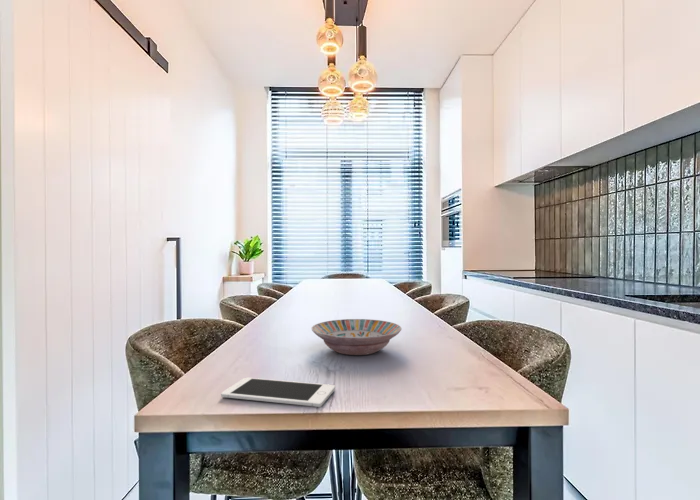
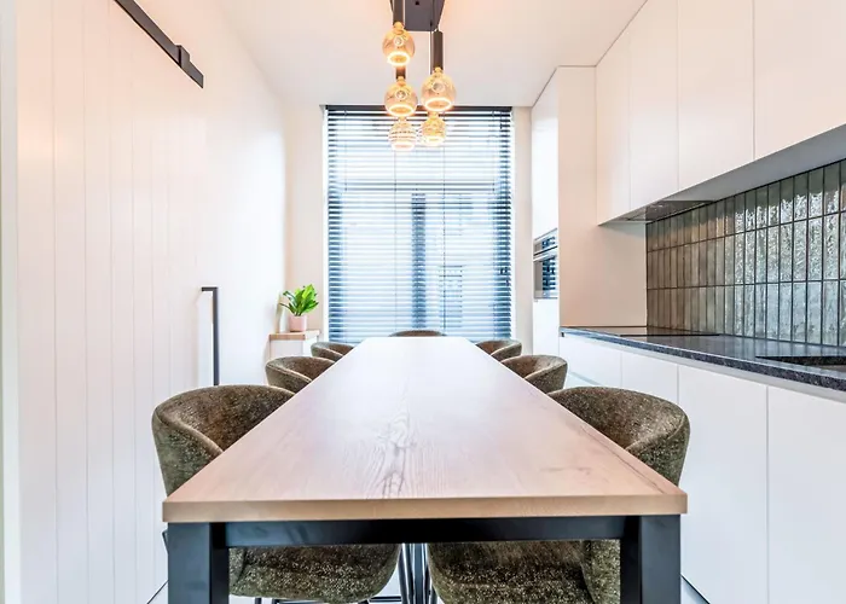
- bowl [311,318,403,356]
- cell phone [220,377,336,408]
